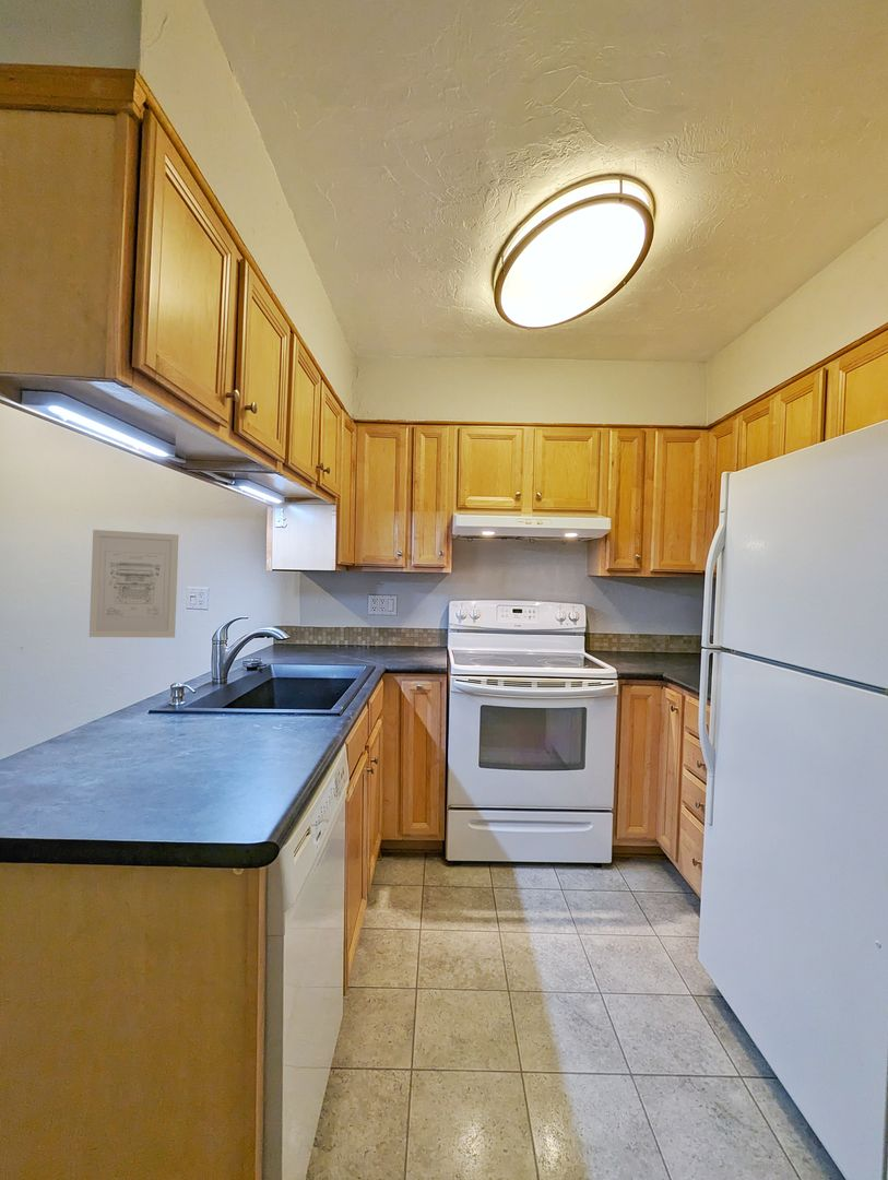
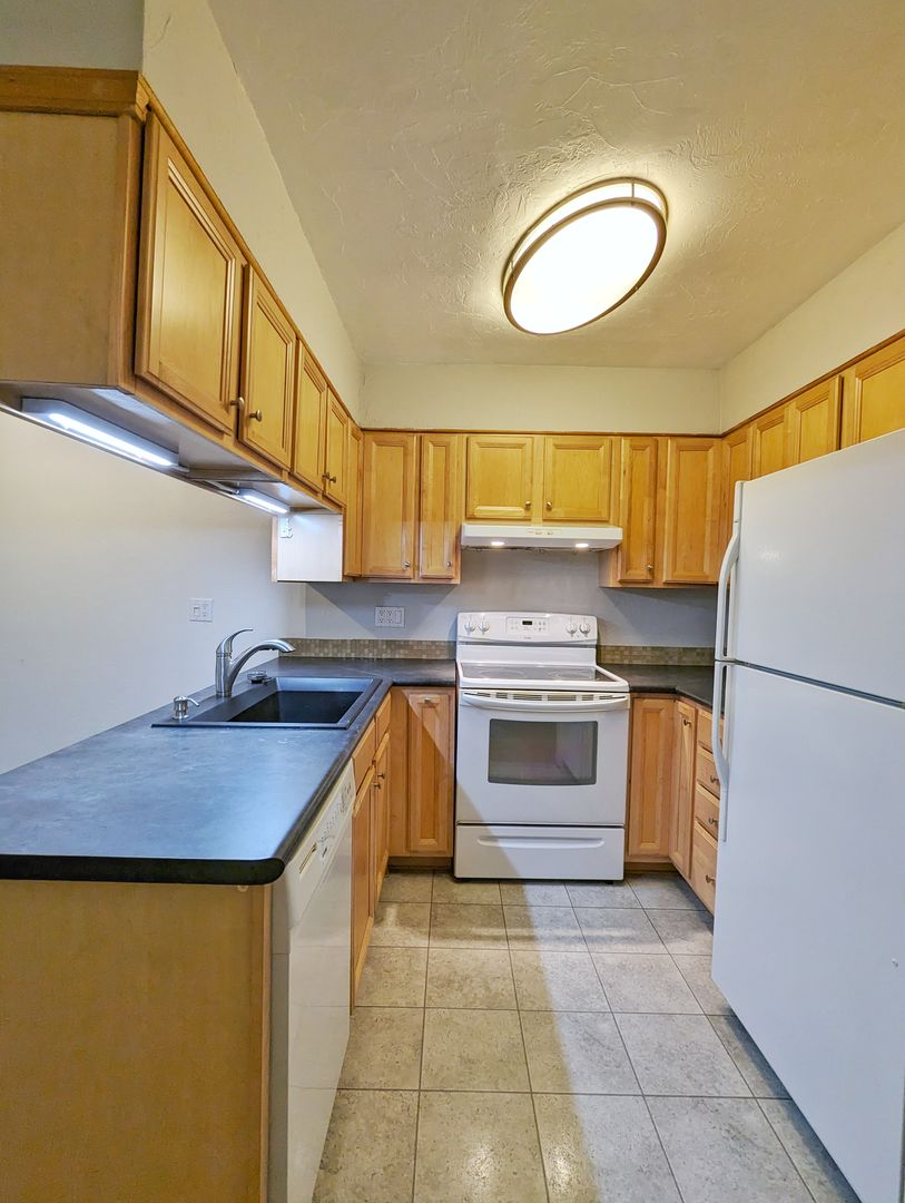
- wall art [88,529,179,639]
